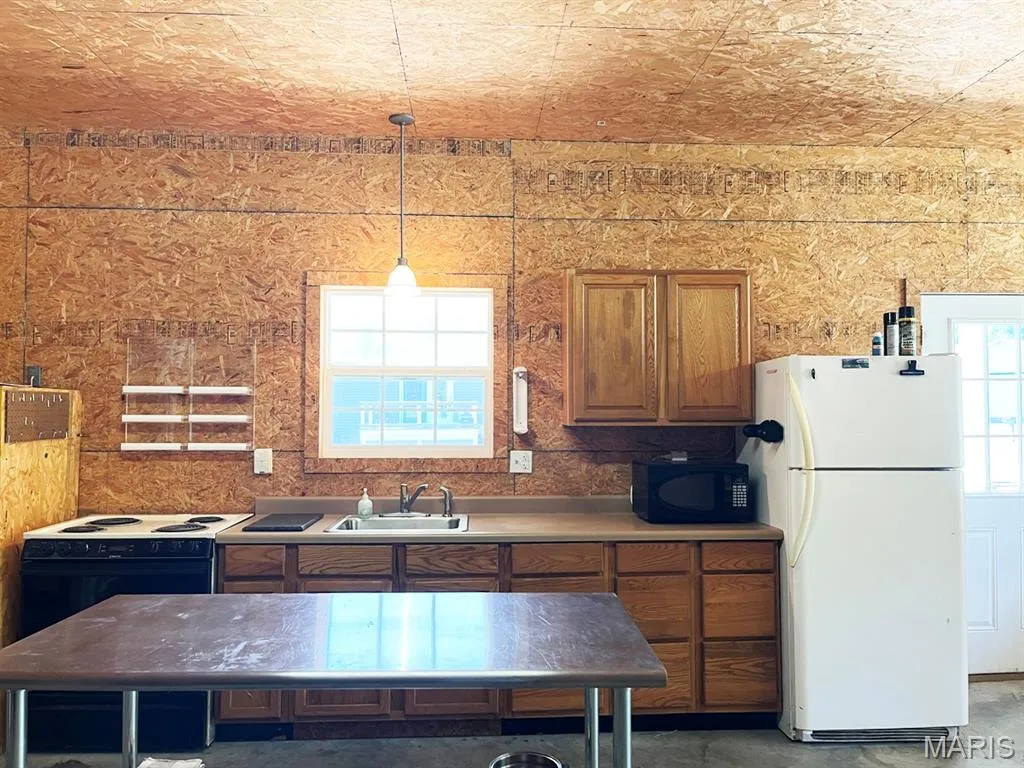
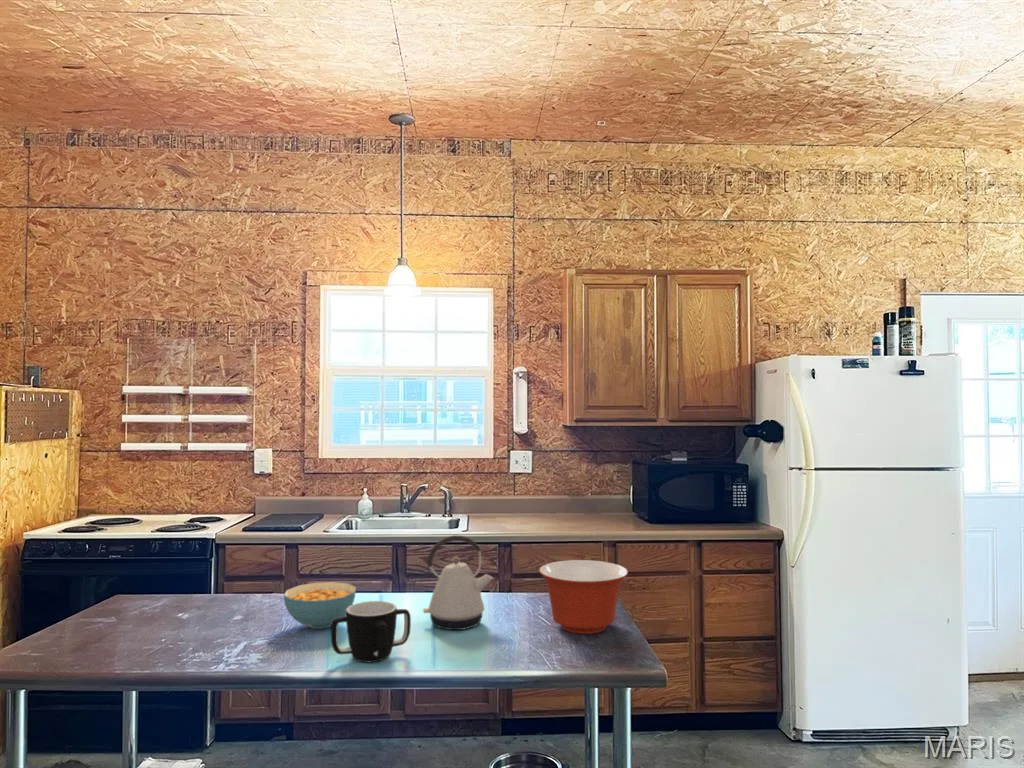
+ cereal bowl [283,581,357,630]
+ mug [330,600,412,663]
+ kettle [422,534,494,631]
+ mixing bowl [538,559,629,635]
